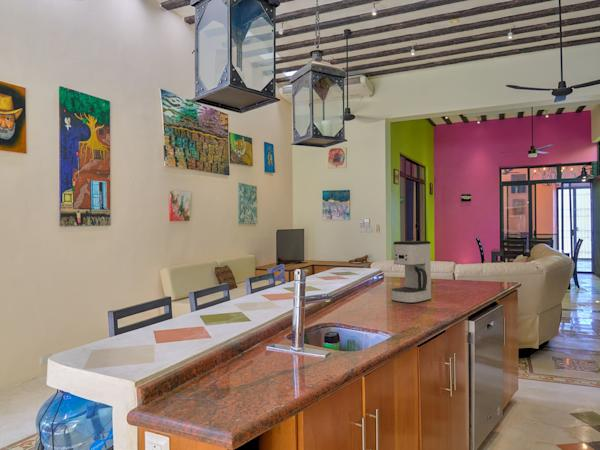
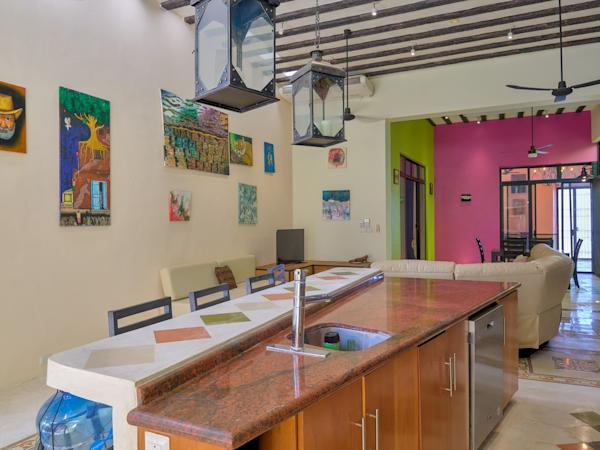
- coffee maker [391,240,432,304]
